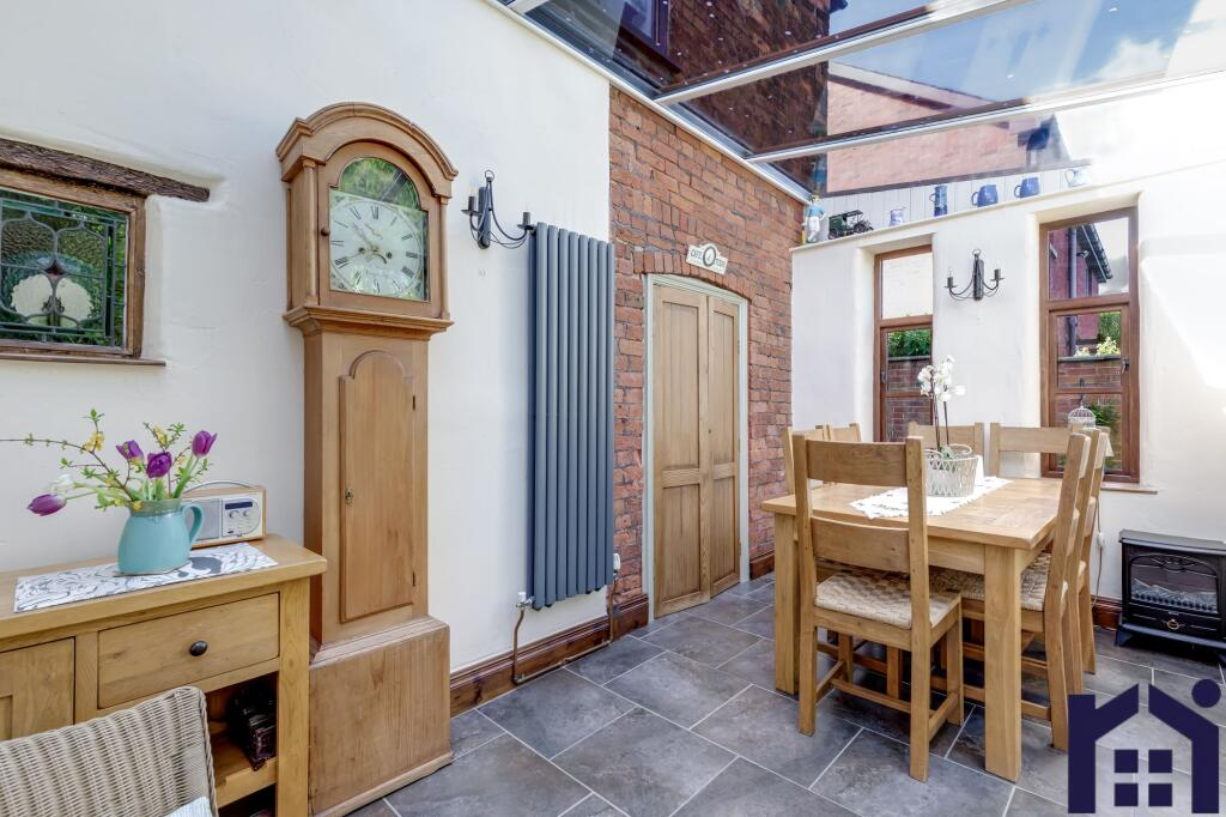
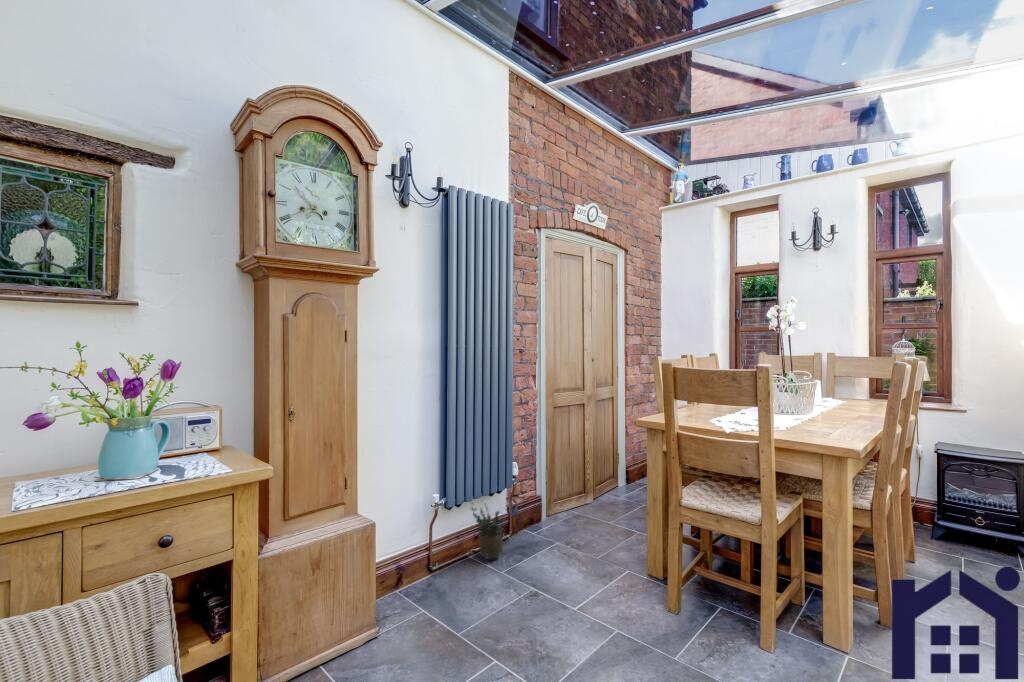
+ potted plant [469,500,510,561]
